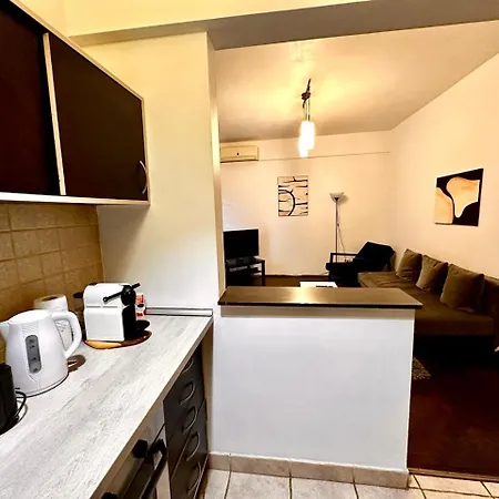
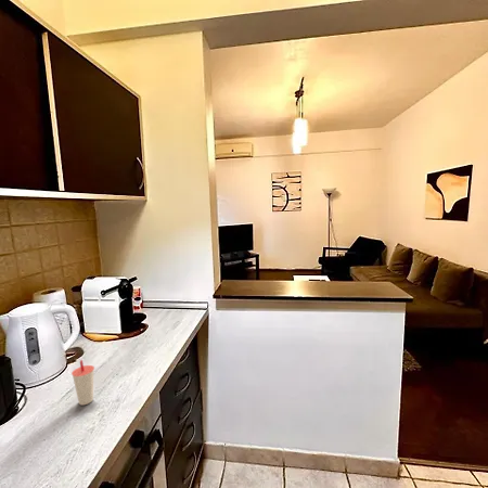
+ cup [70,359,95,407]
